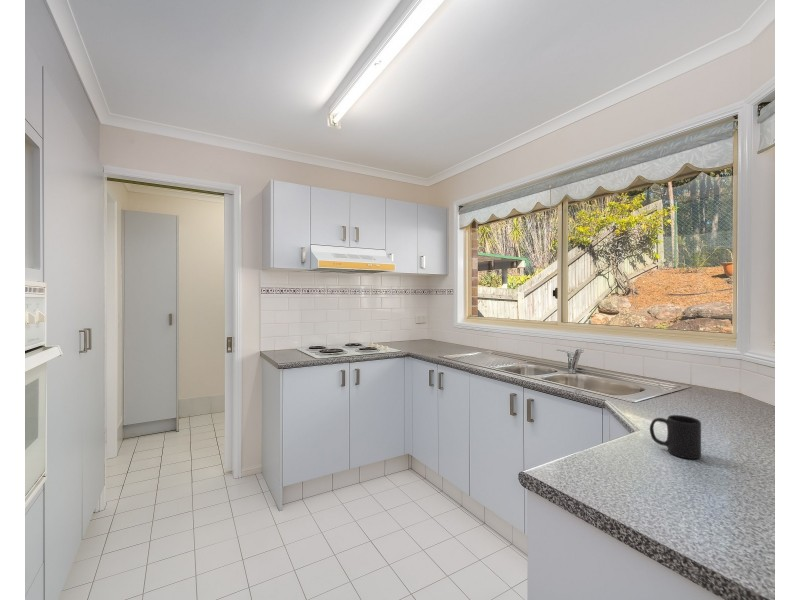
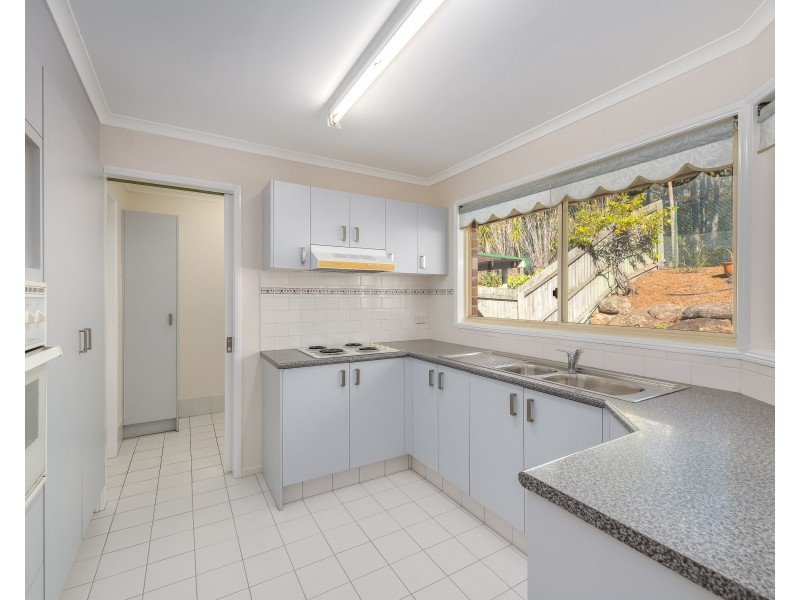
- mug [649,414,702,460]
